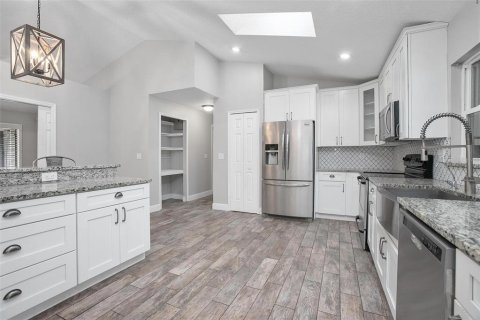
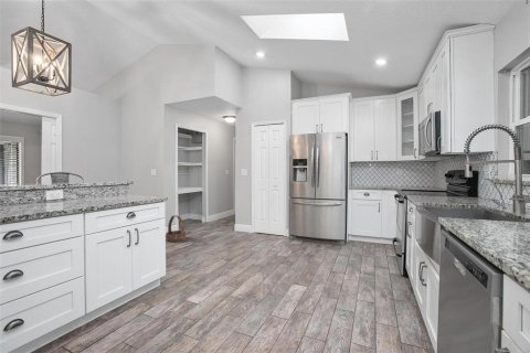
+ basket [165,214,187,243]
